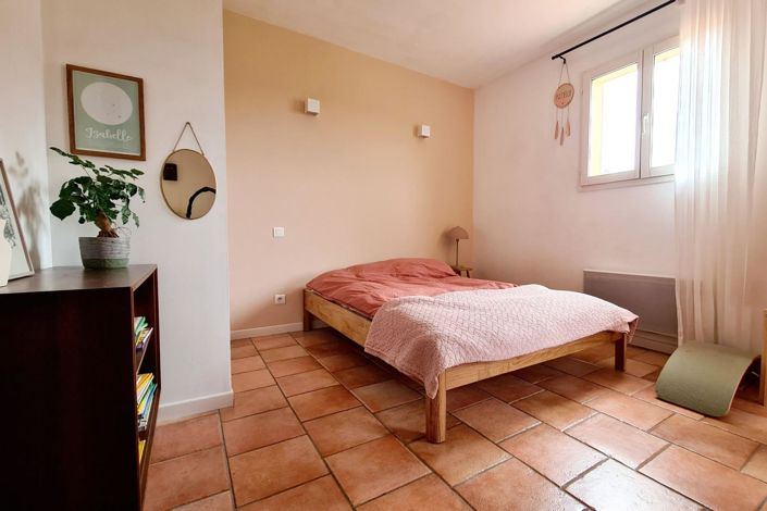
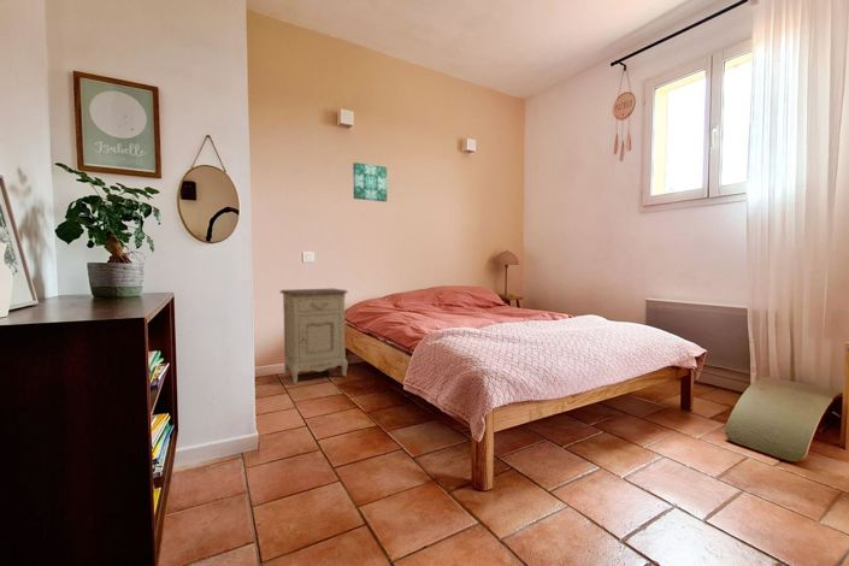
+ nightstand [278,288,349,385]
+ wall art [352,161,388,202]
